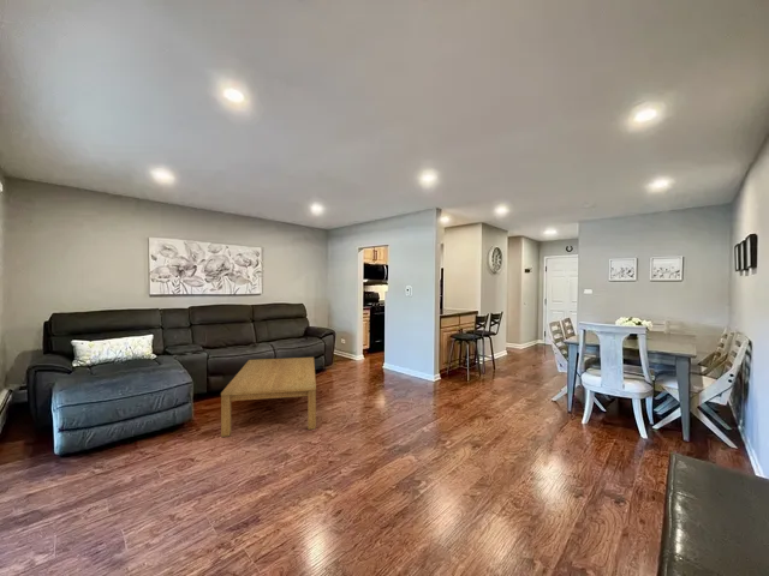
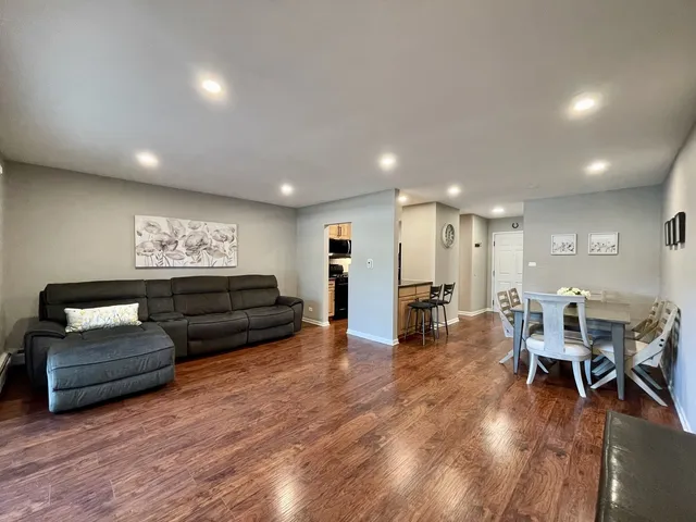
- coffee table [220,356,317,438]
